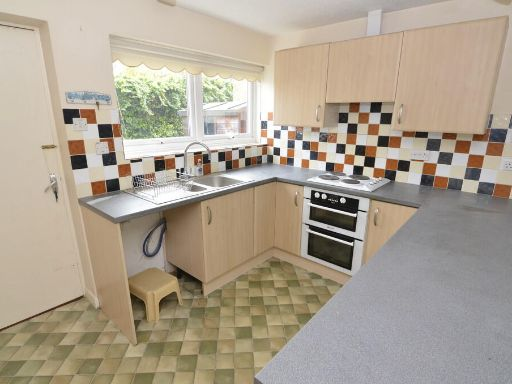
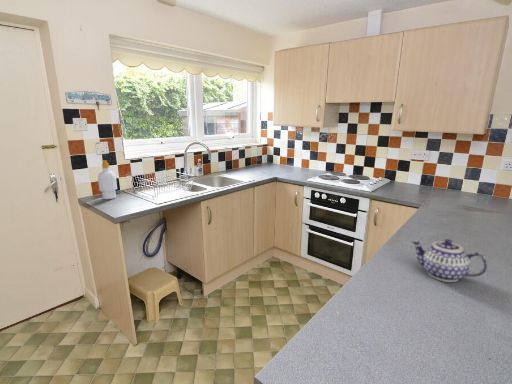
+ teapot [410,238,488,283]
+ soap bottle [97,159,118,200]
